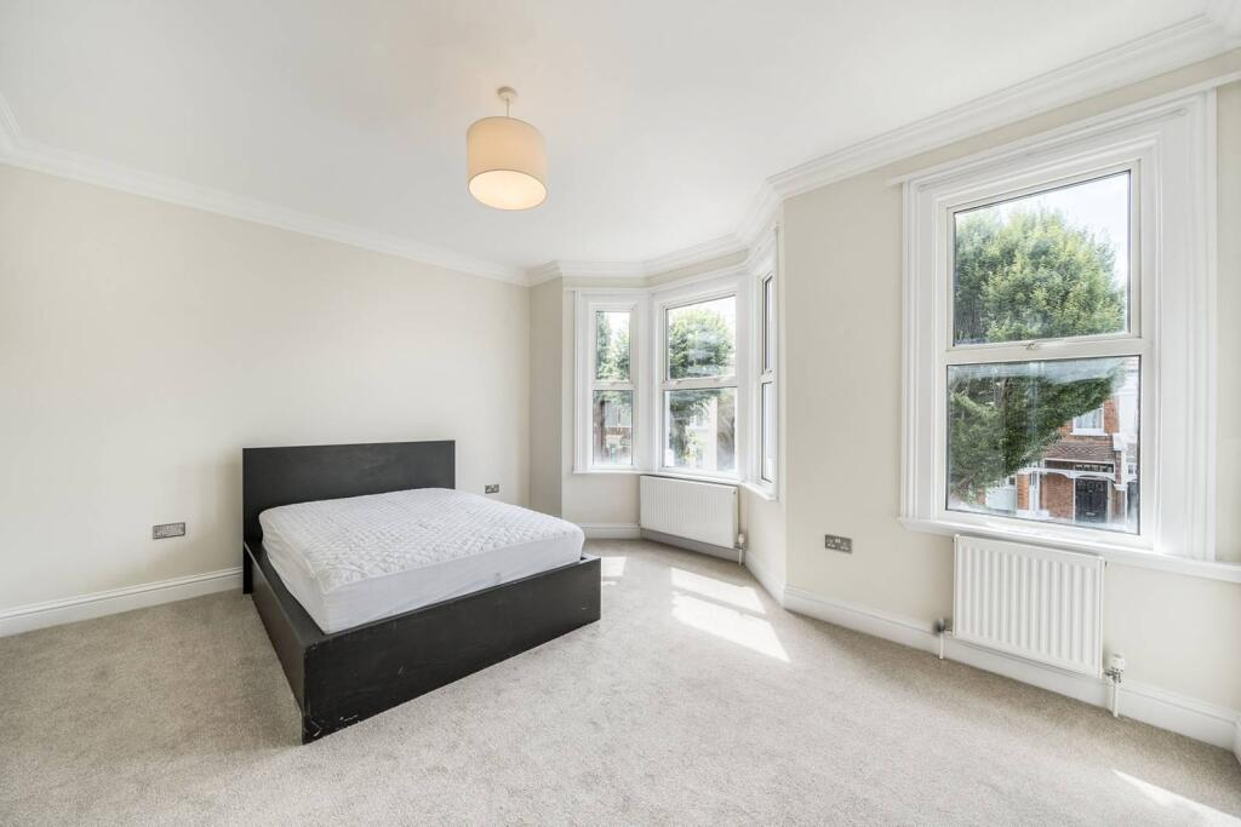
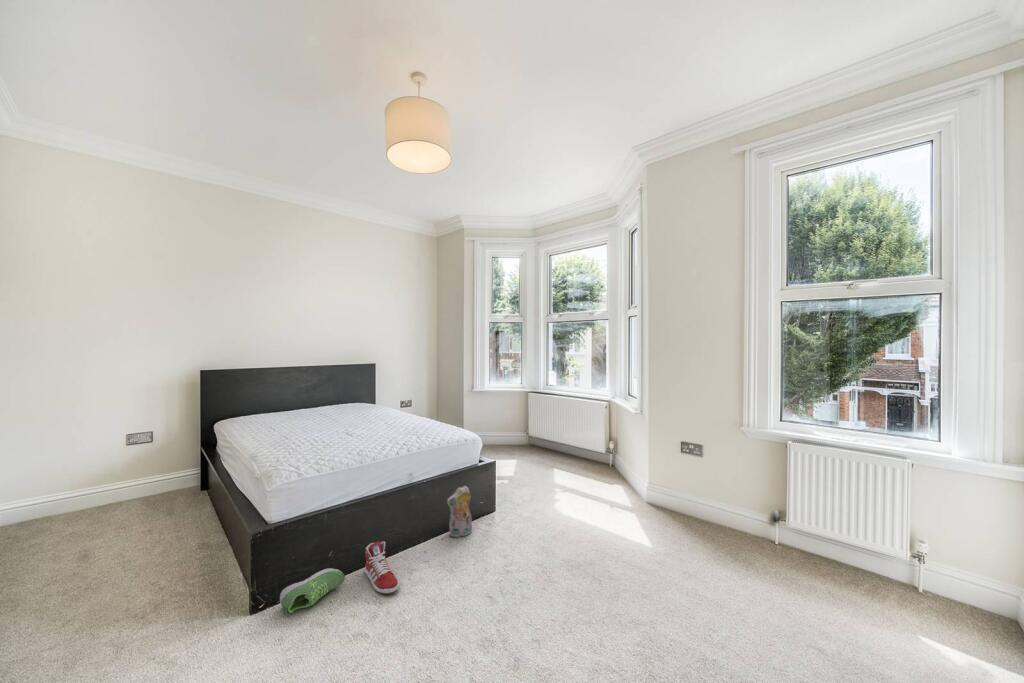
+ plush toy [446,485,473,539]
+ shoe [279,567,346,615]
+ sneaker [364,540,400,595]
